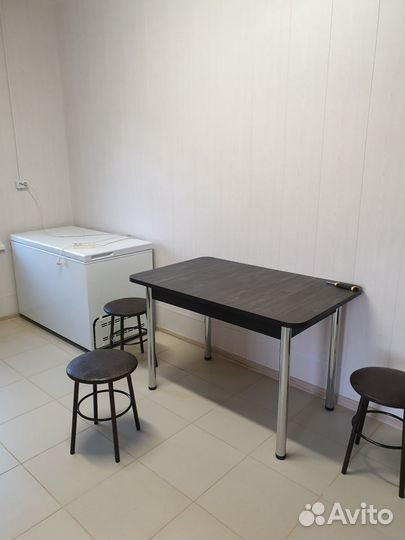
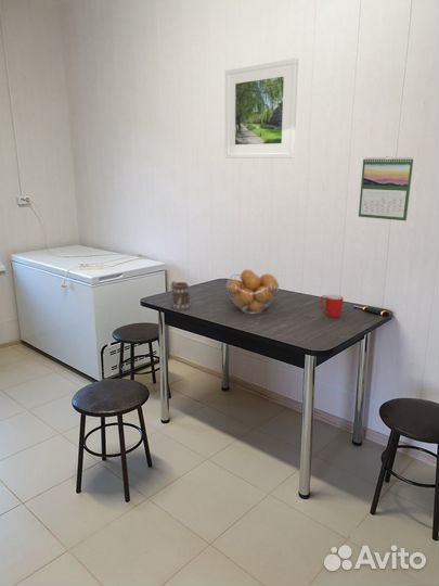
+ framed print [224,58,299,160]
+ mug [170,280,192,311]
+ mug [320,293,345,318]
+ fruit basket [225,268,280,315]
+ calendar [358,155,414,221]
